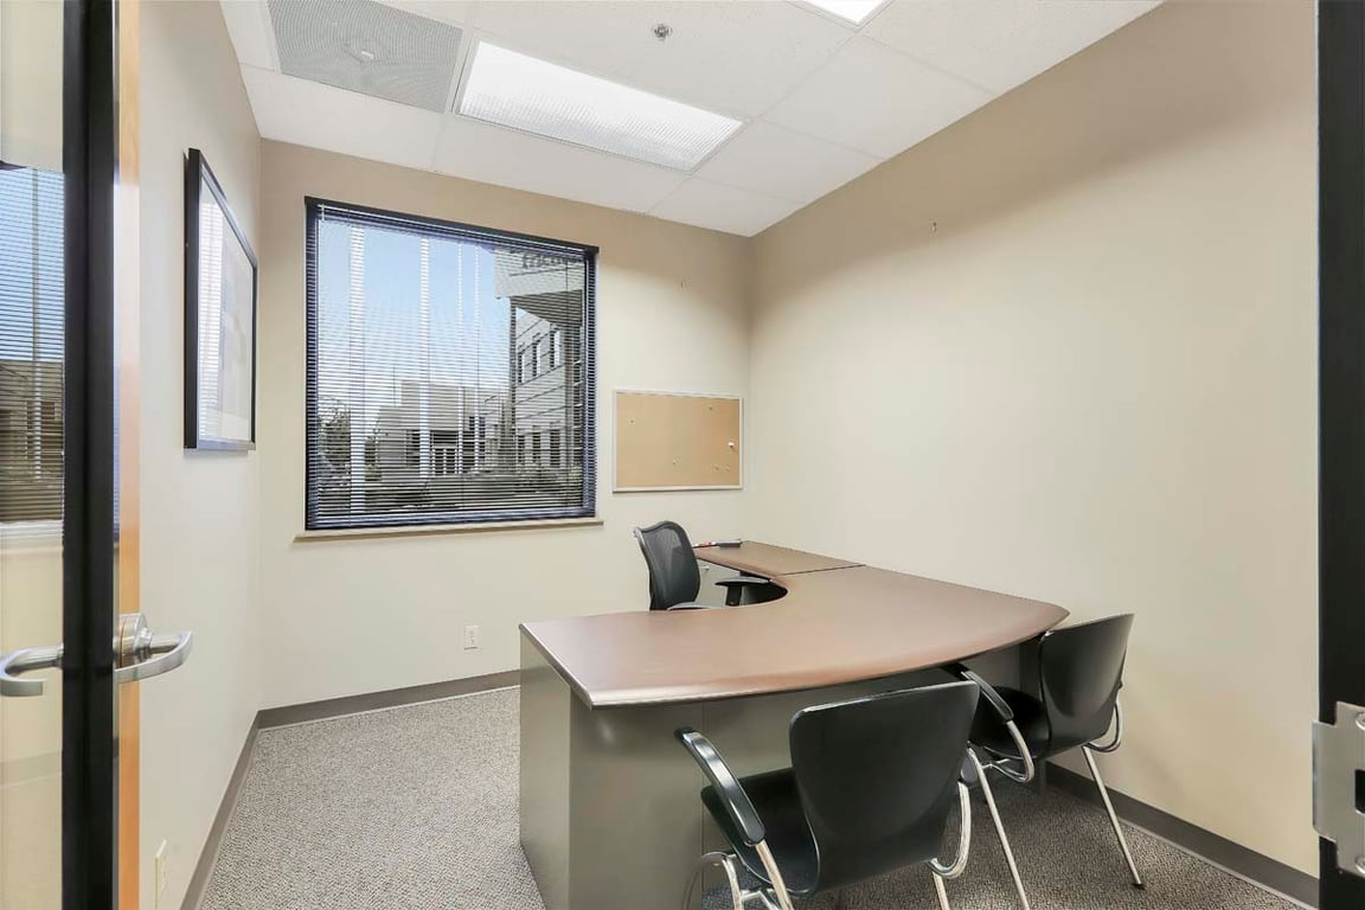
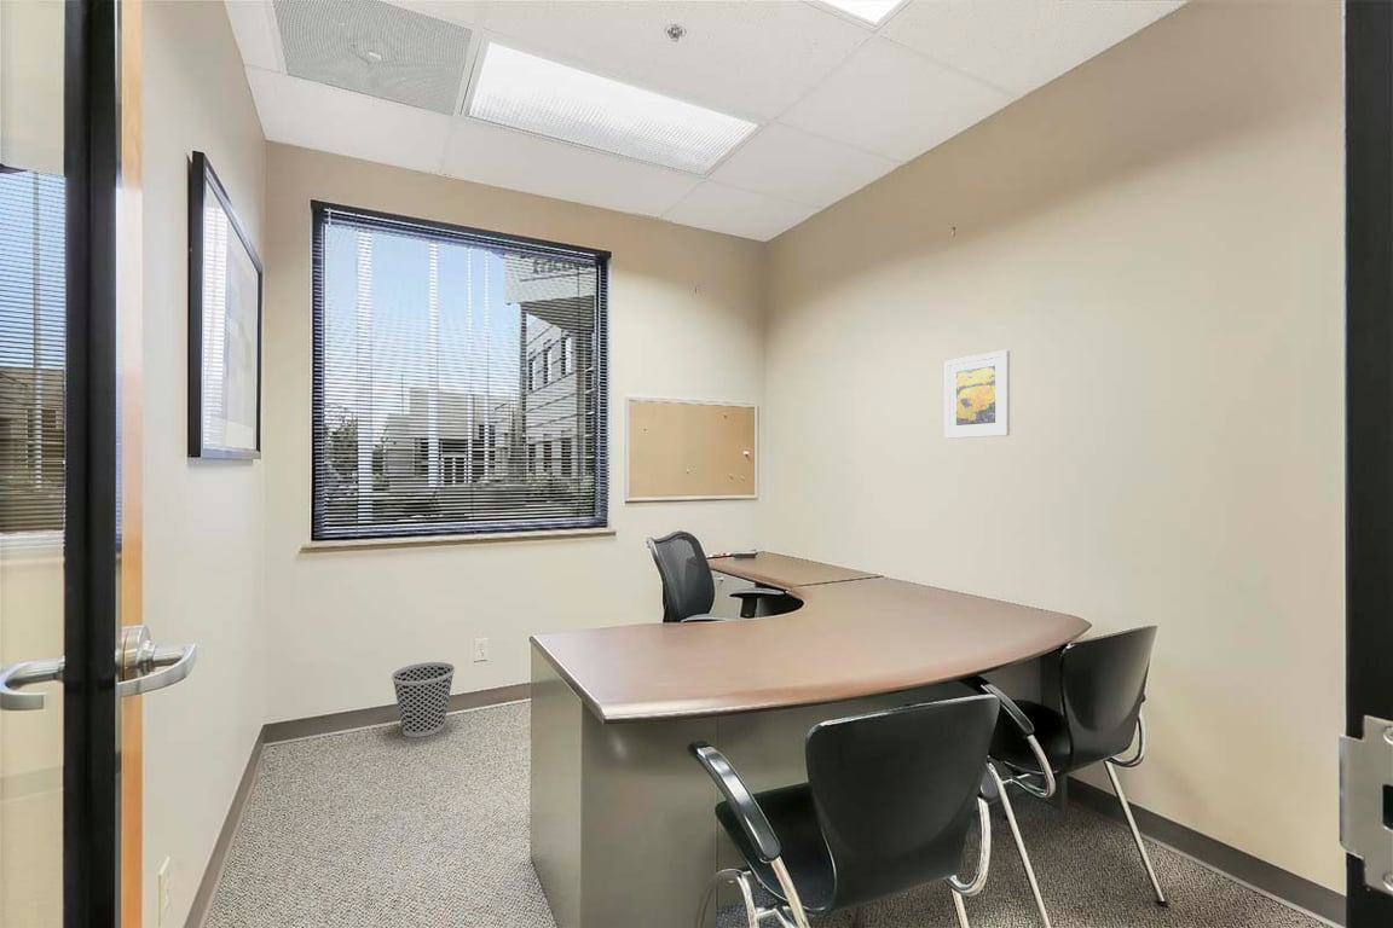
+ wastebasket [391,661,456,738]
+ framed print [944,349,1011,440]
